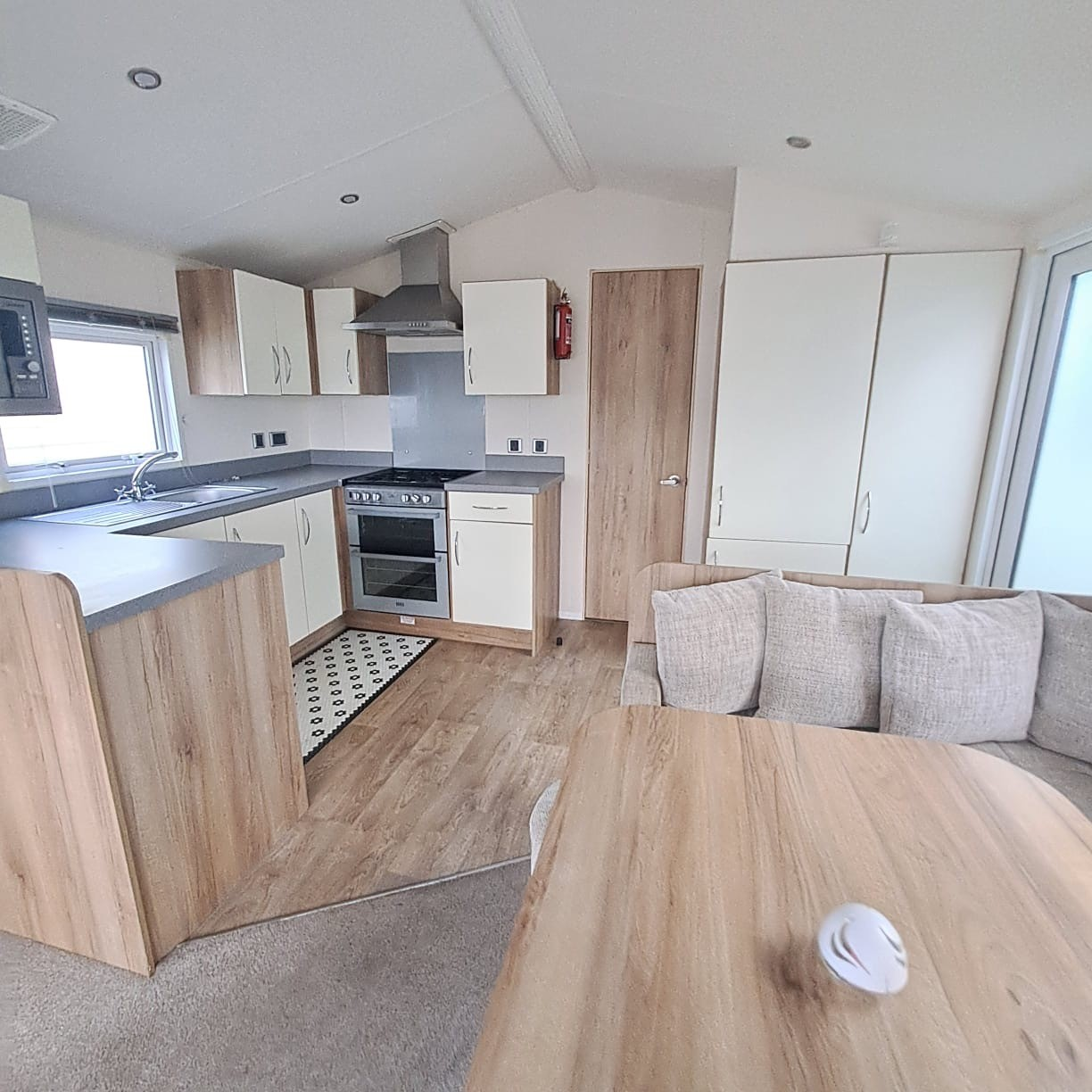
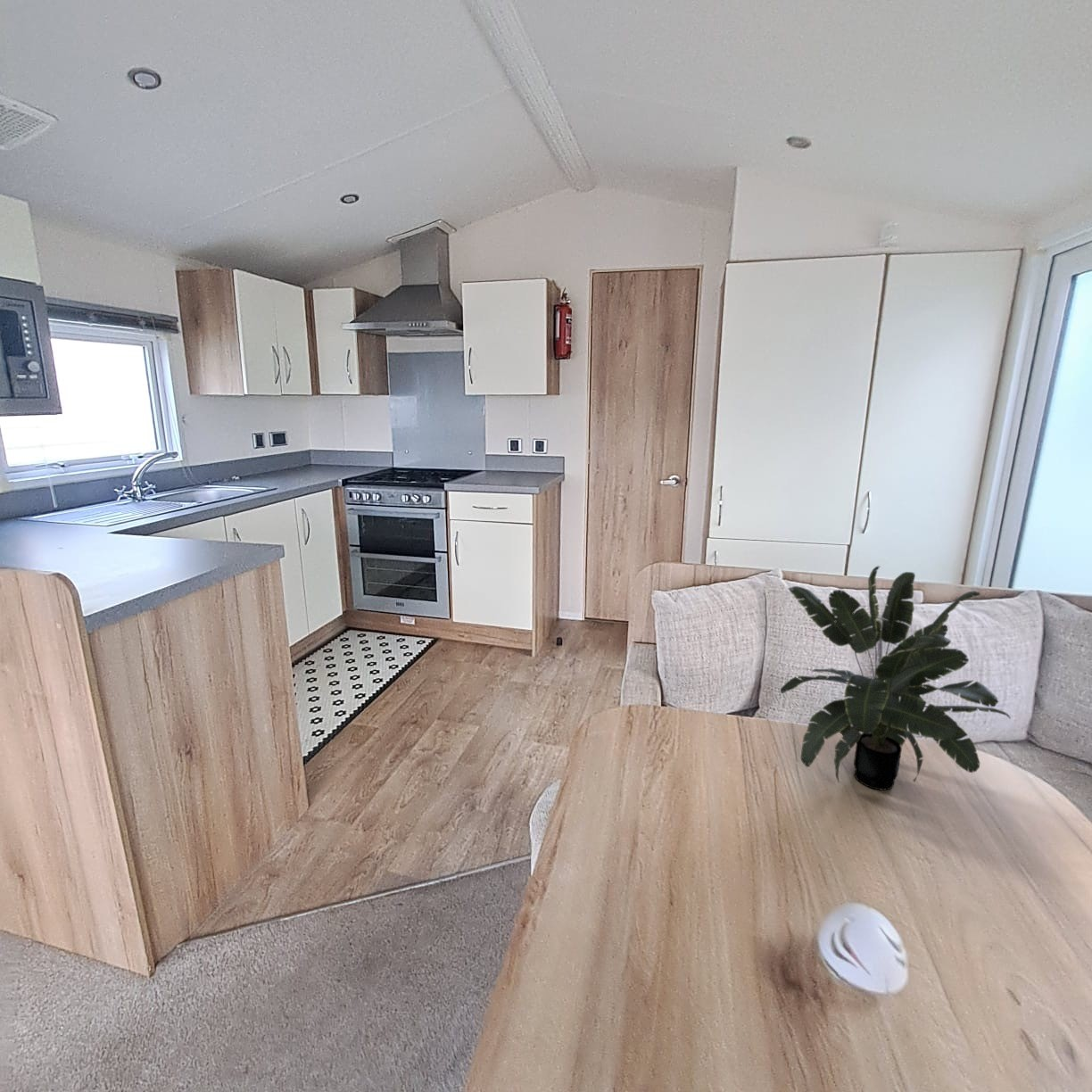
+ potted plant [780,565,1012,791]
